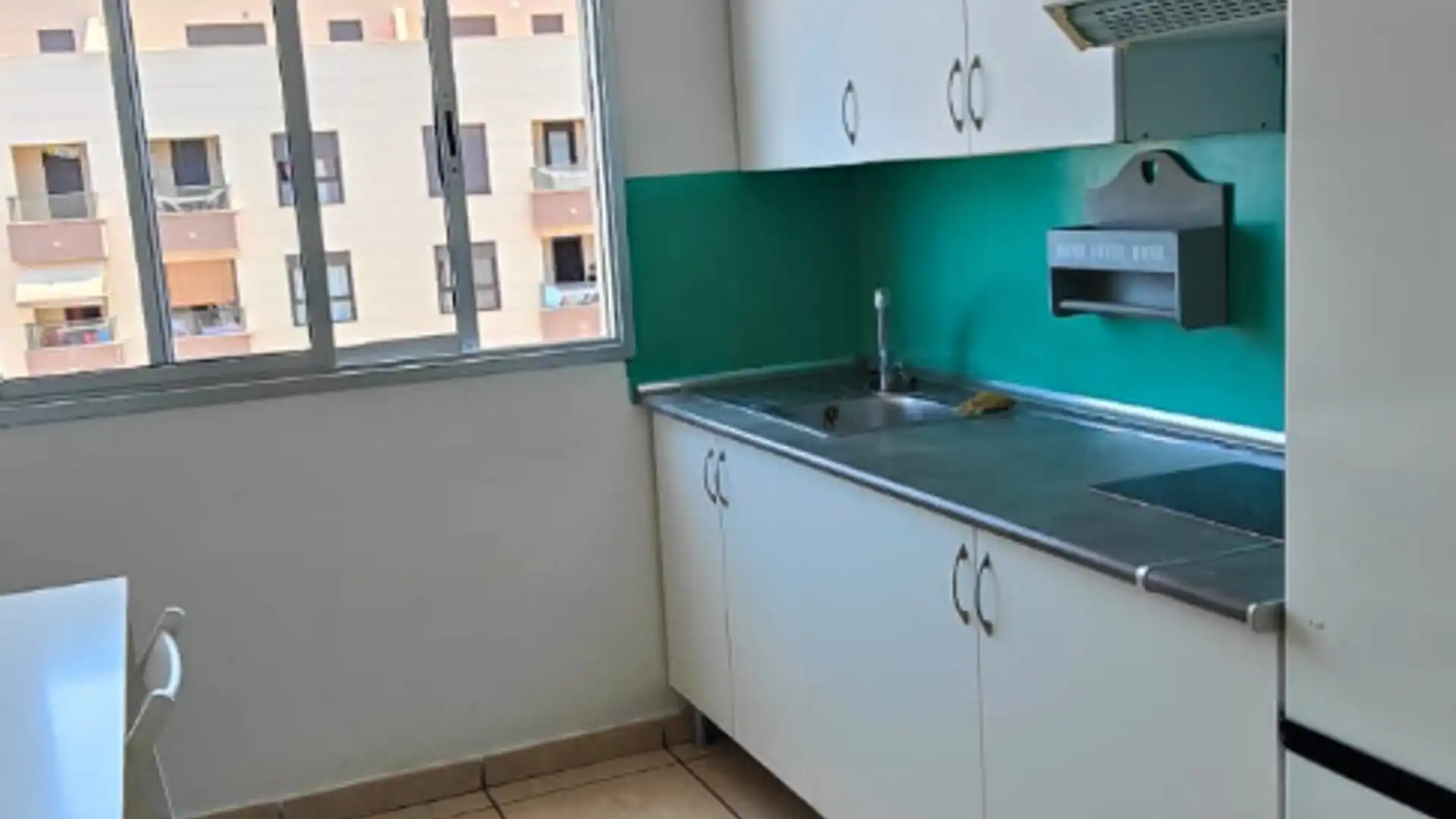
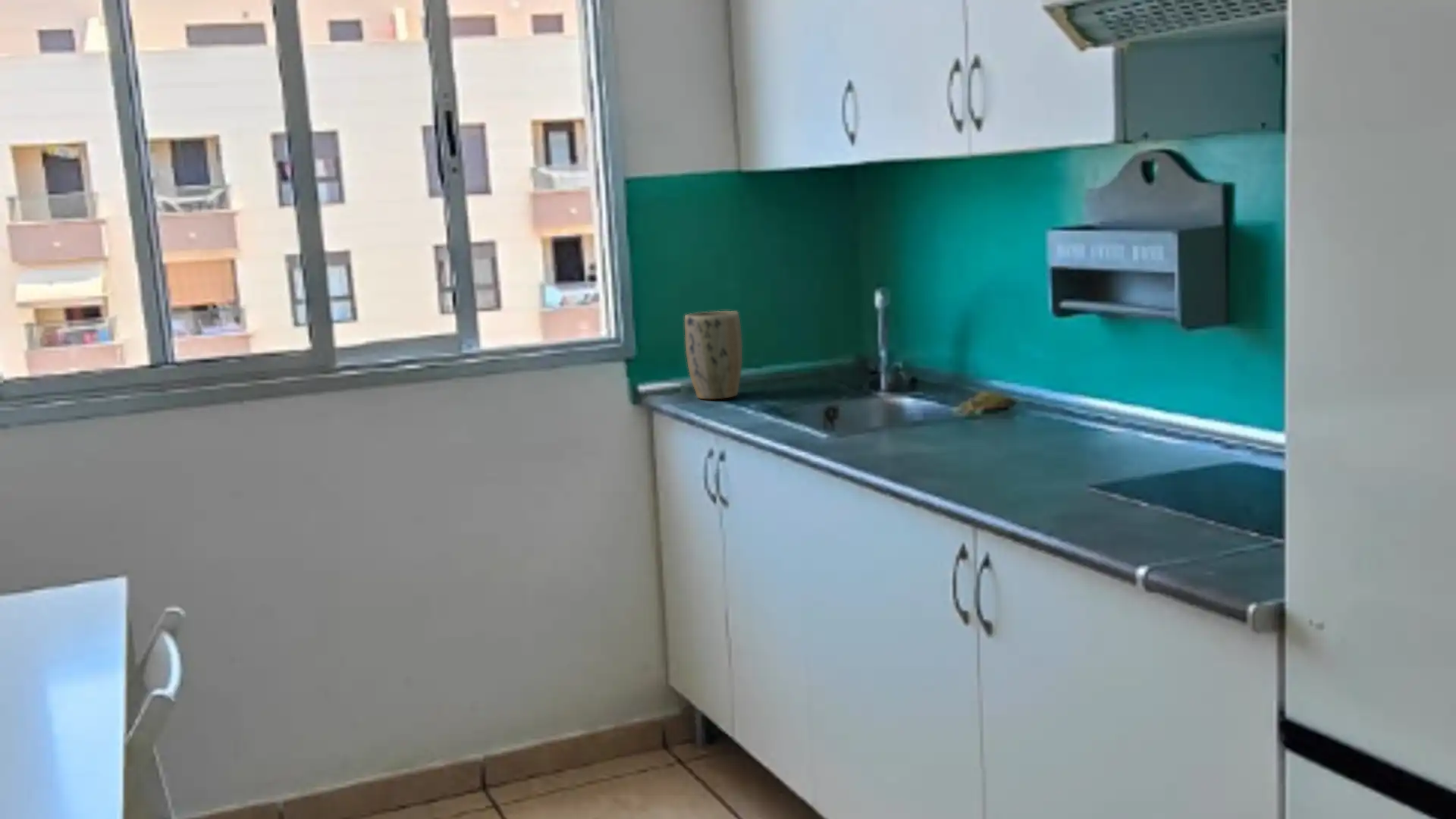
+ plant pot [684,310,743,400]
